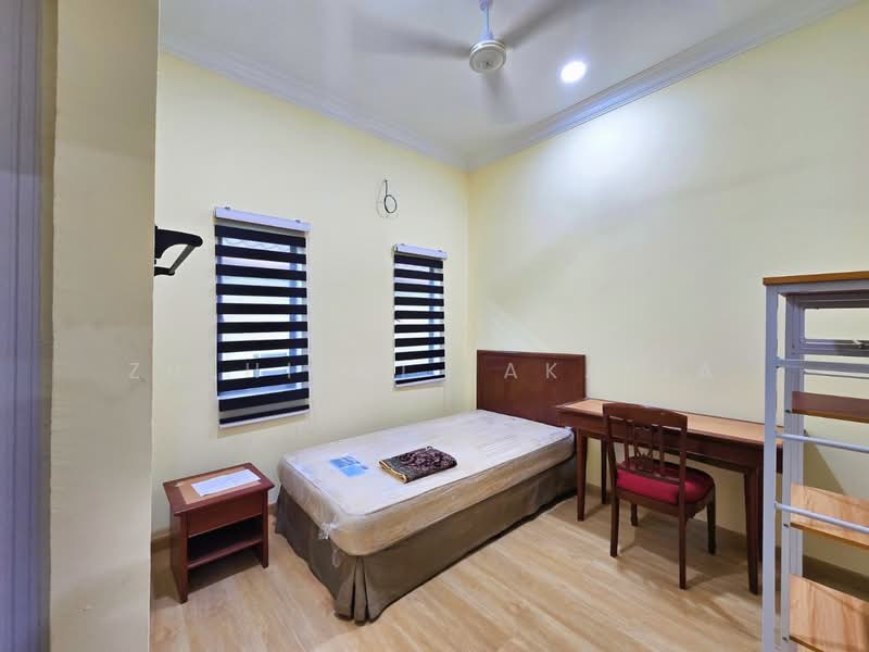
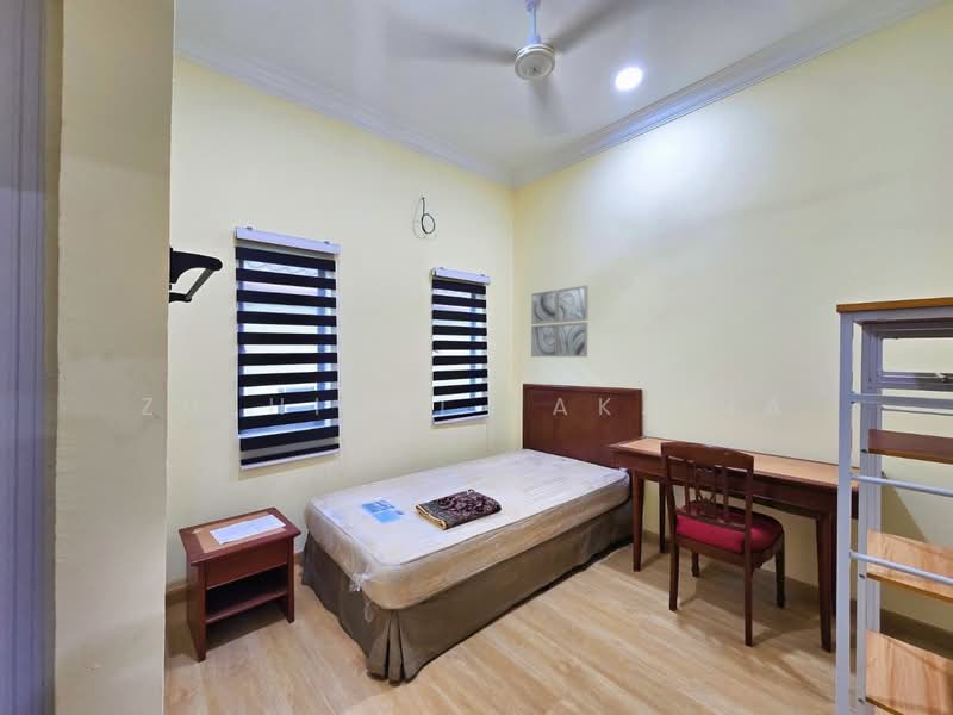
+ wall art [530,285,590,358]
